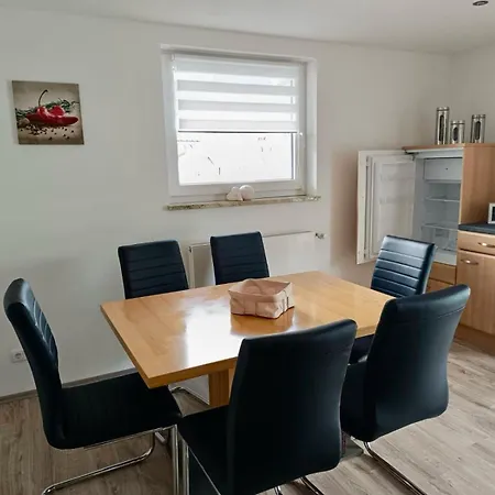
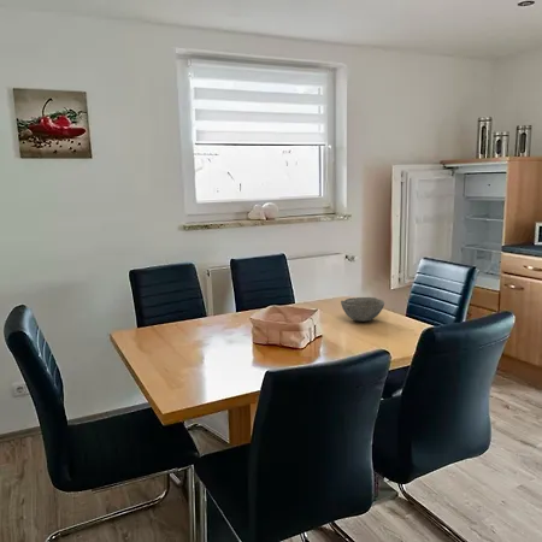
+ bowl [340,296,385,323]
